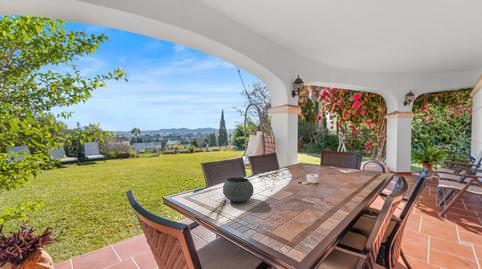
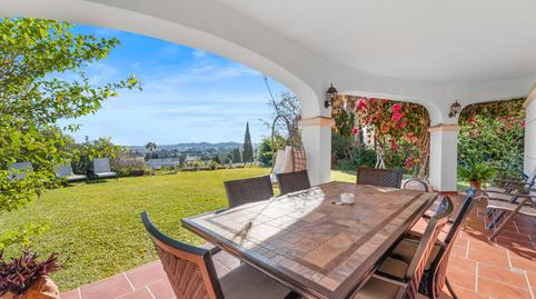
- bowl [222,176,255,203]
